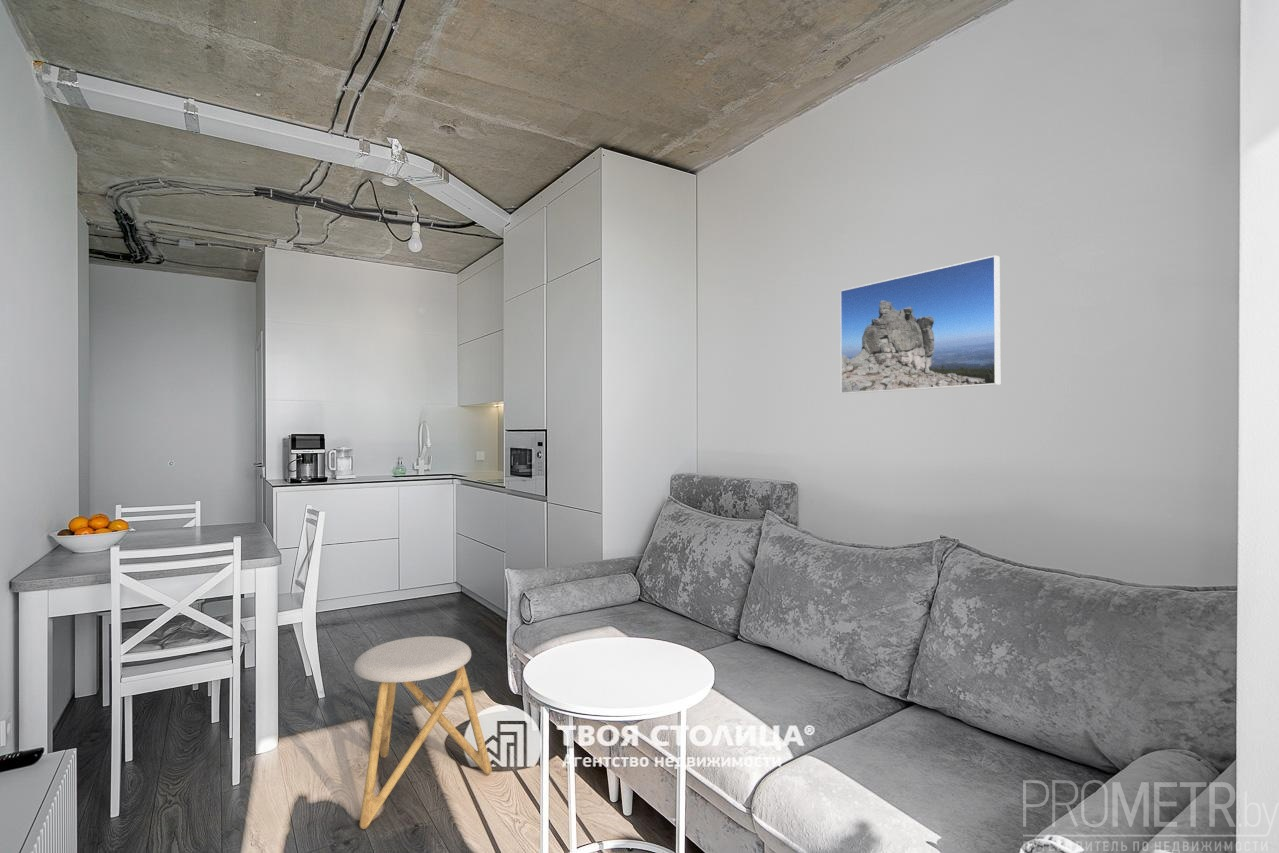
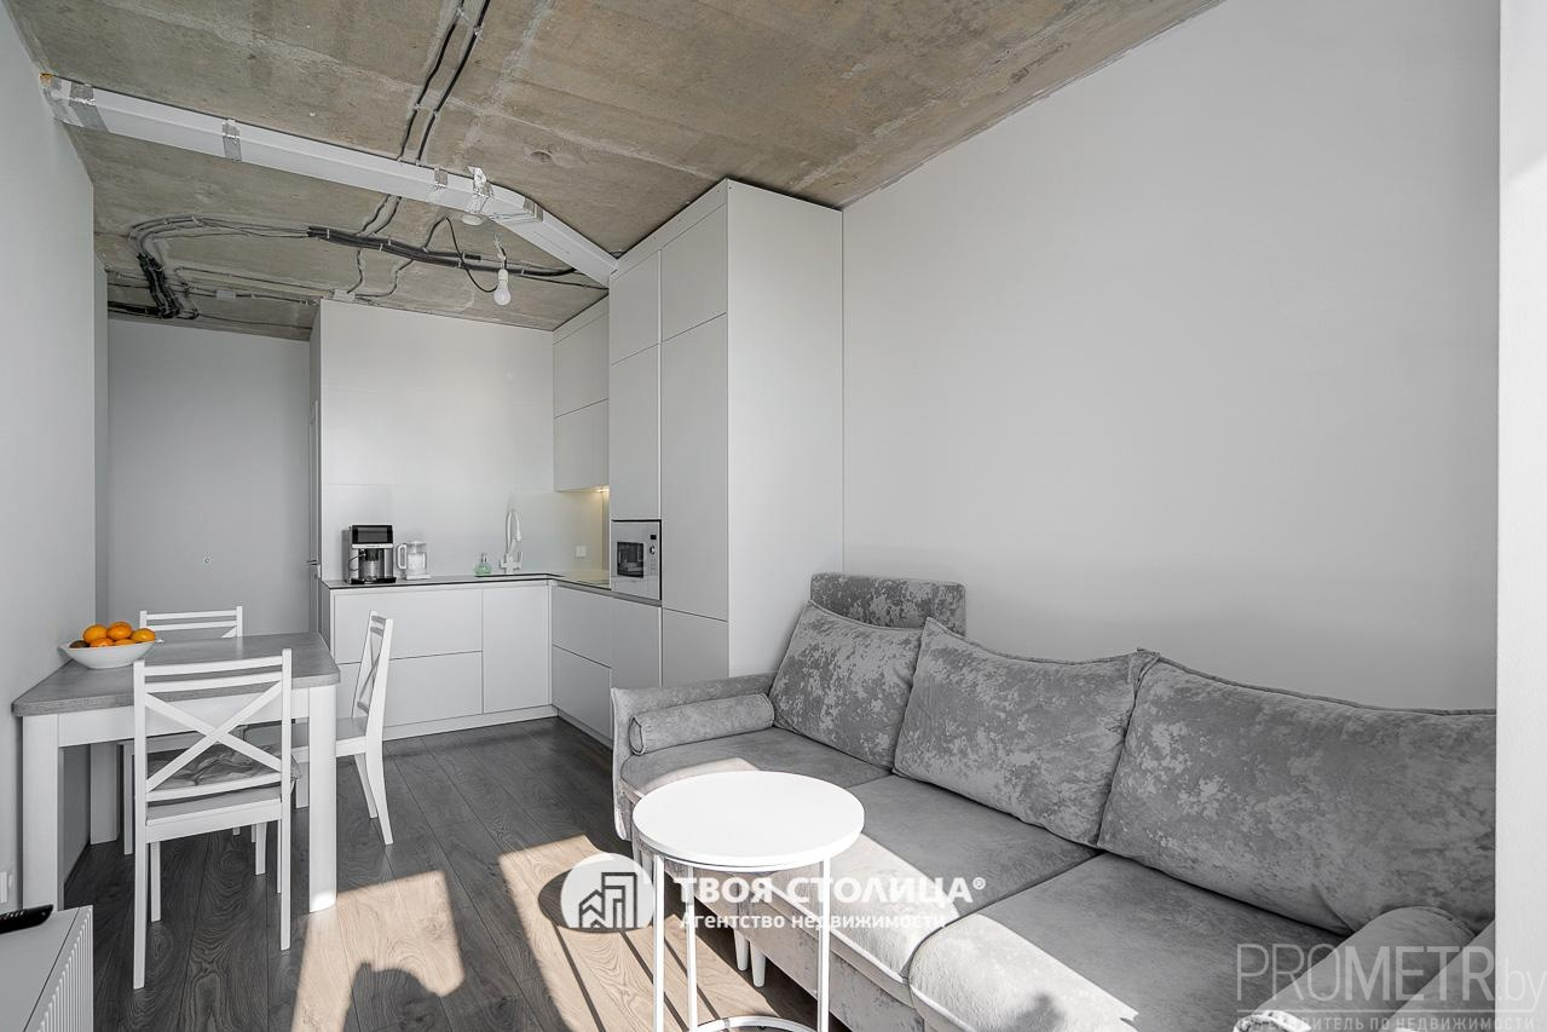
- stool [353,635,493,830]
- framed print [839,254,1002,395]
